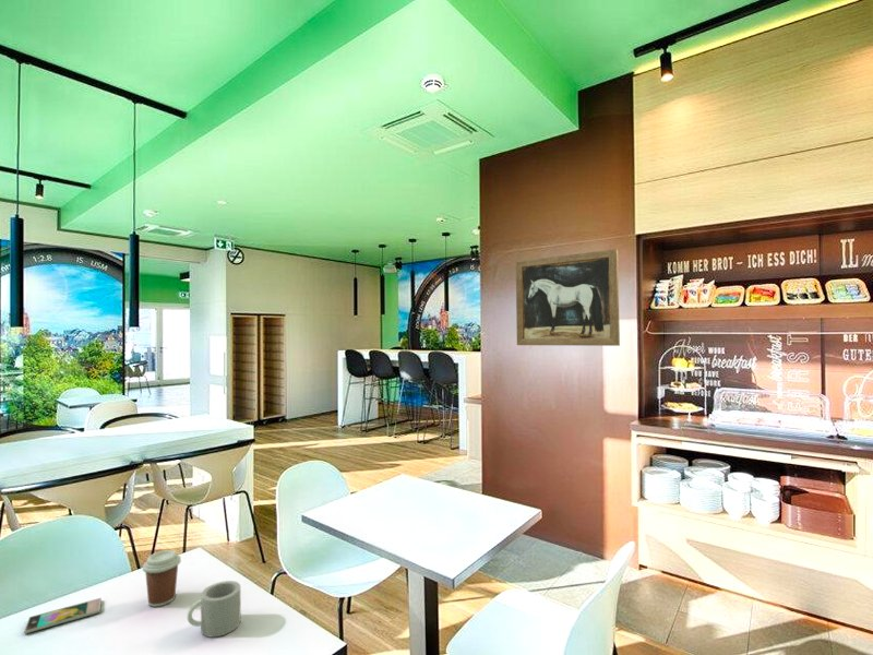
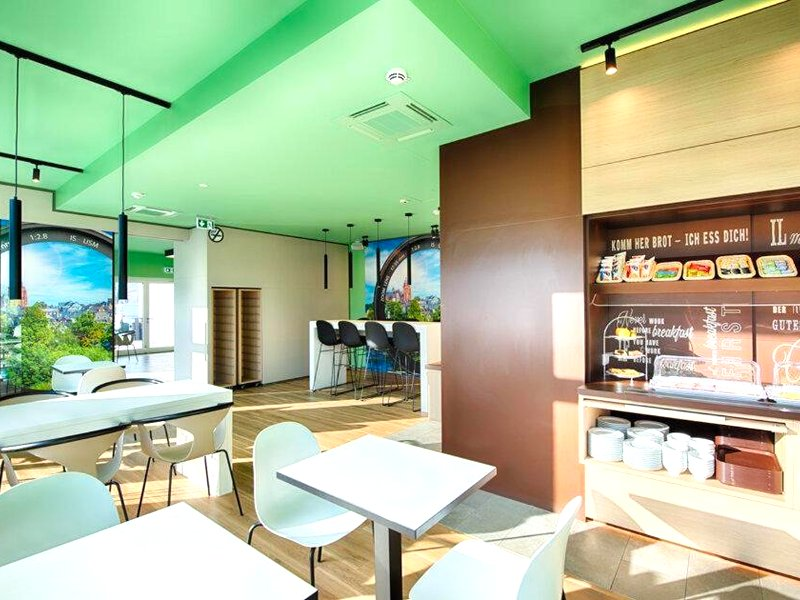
- mug [186,580,241,638]
- coffee cup [142,549,182,608]
- smartphone [23,597,103,634]
- wall art [515,248,621,347]
